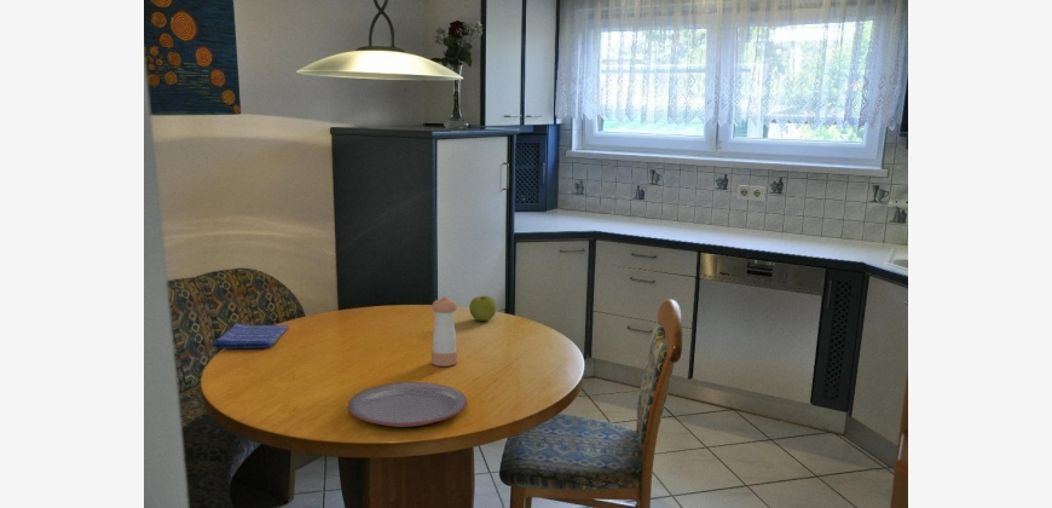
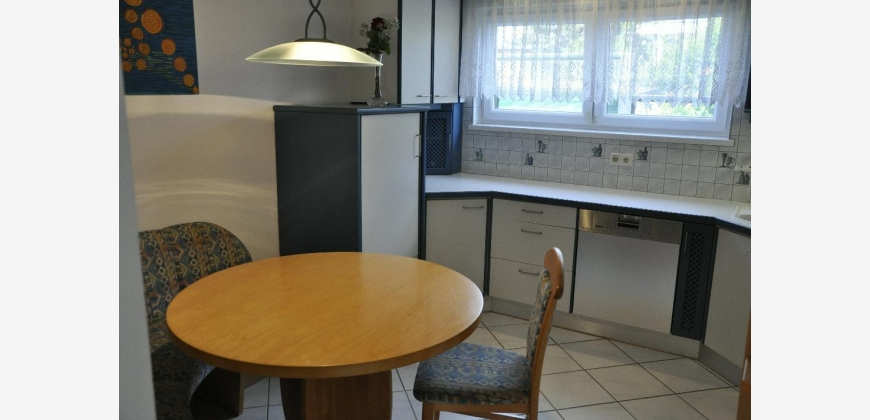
- apple [468,295,498,322]
- plate [347,381,468,428]
- pepper shaker [430,295,458,368]
- dish towel [212,322,289,350]
